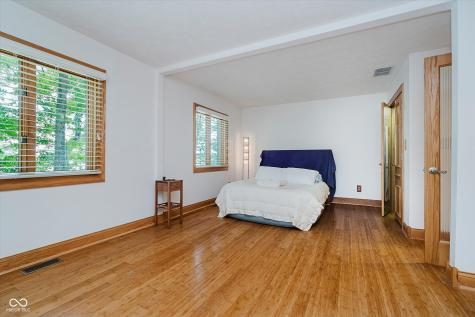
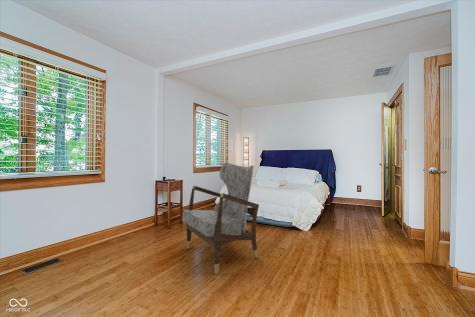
+ armchair [181,162,260,275]
